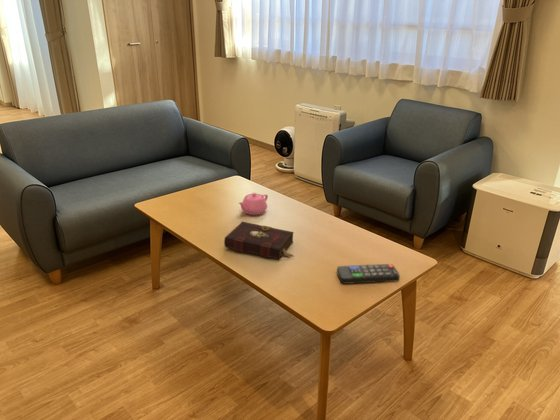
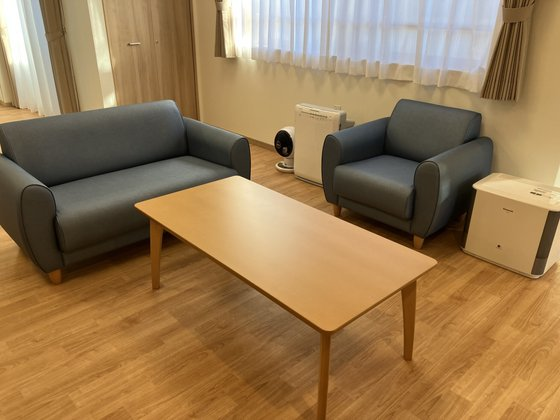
- teapot [237,192,269,216]
- book [223,221,295,260]
- remote control [336,263,401,285]
